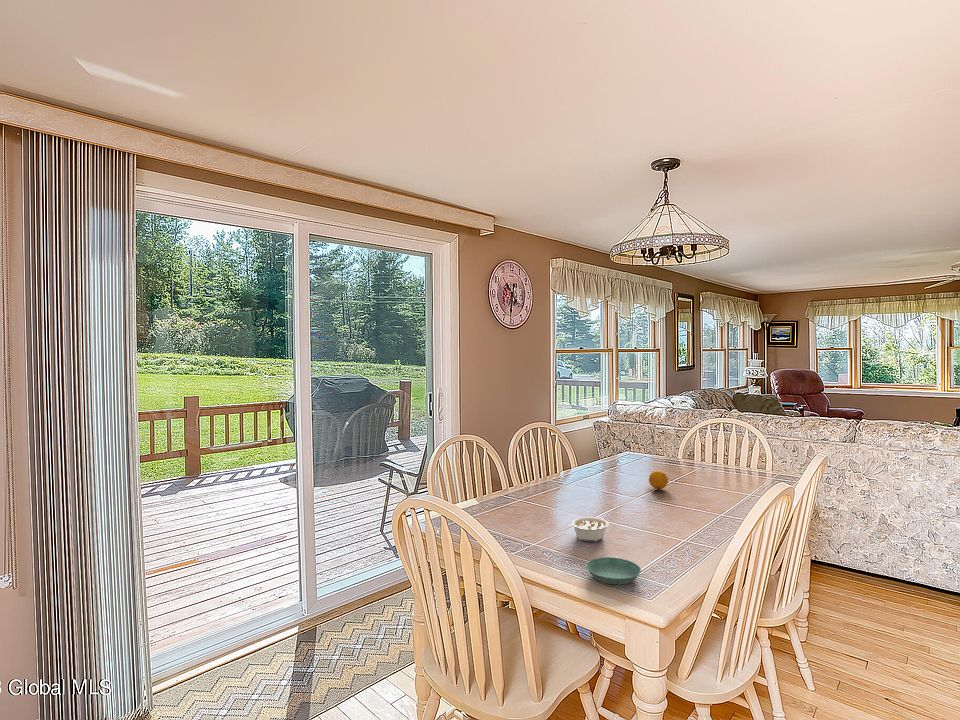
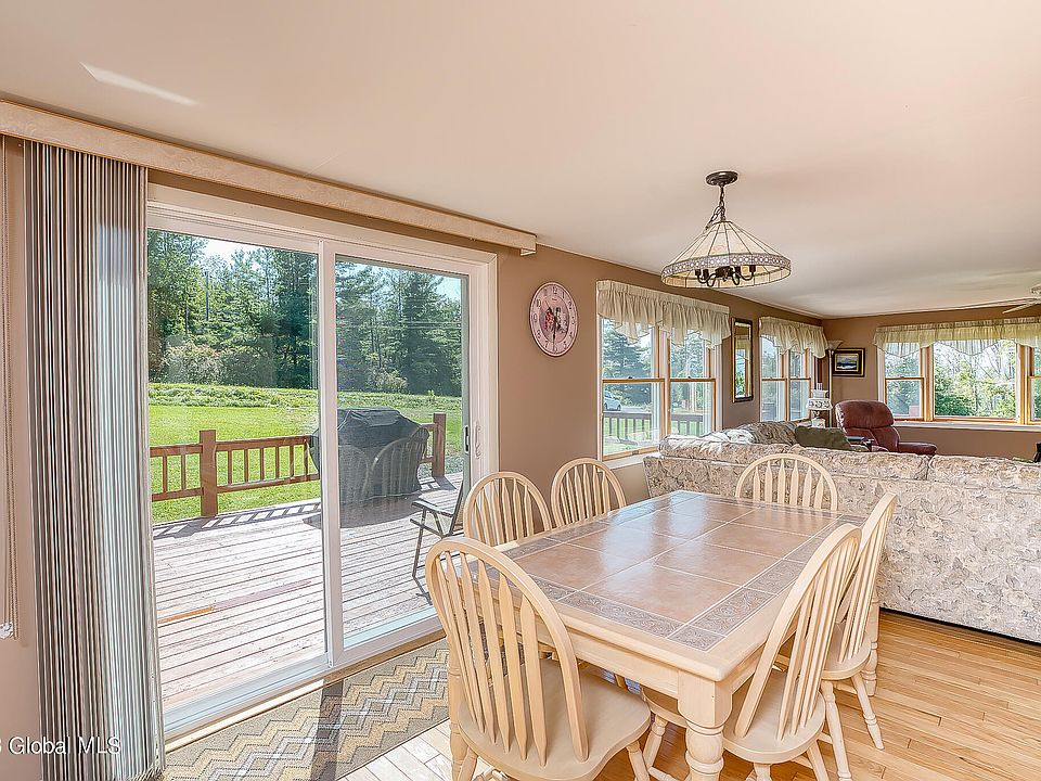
- fruit [648,470,669,490]
- saucer [585,556,642,585]
- legume [566,516,610,543]
